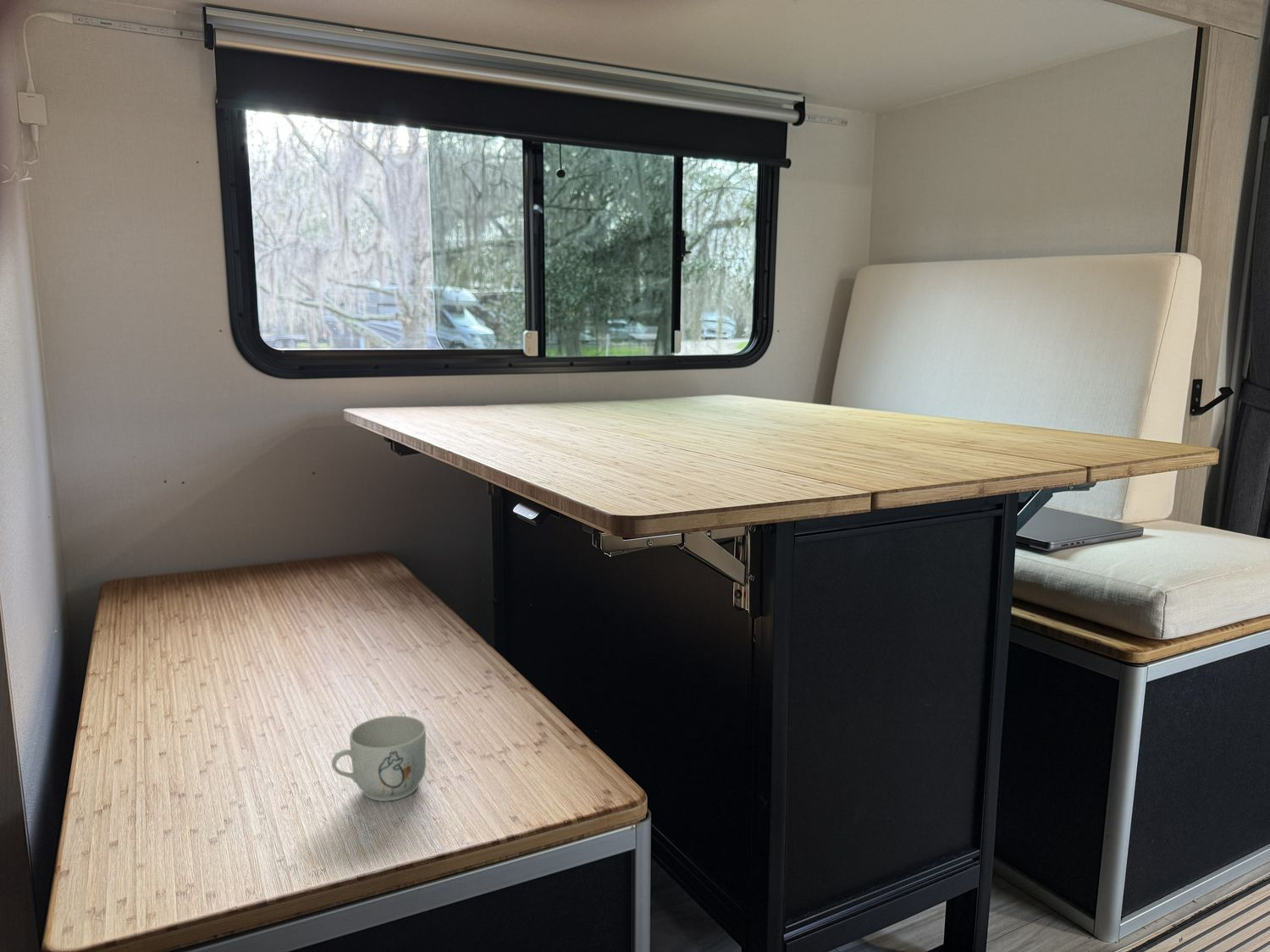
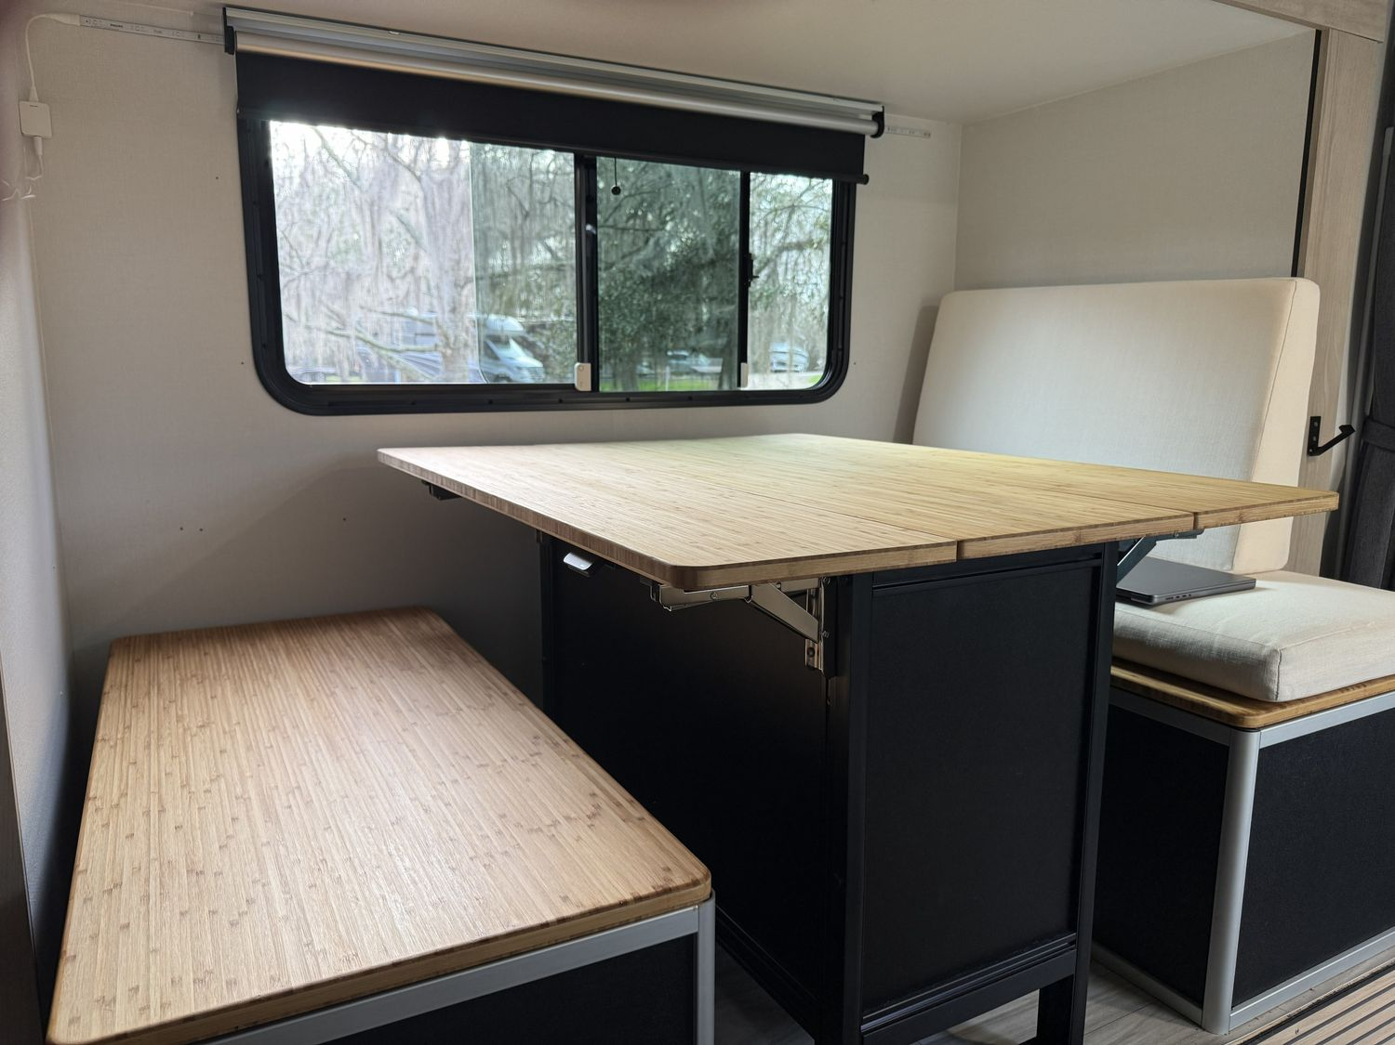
- mug [331,715,427,802]
